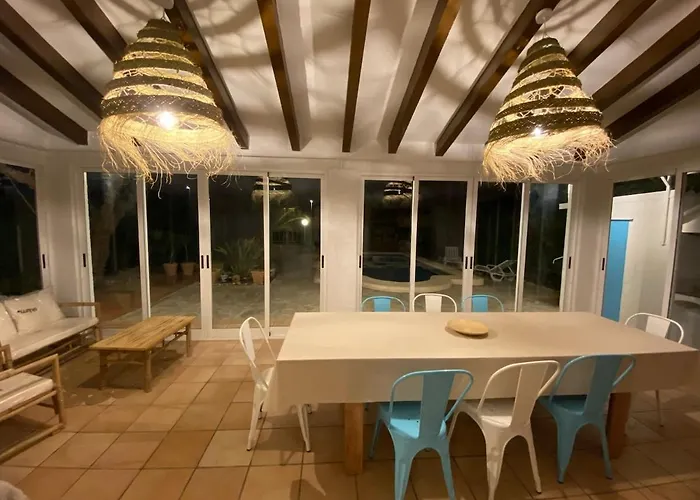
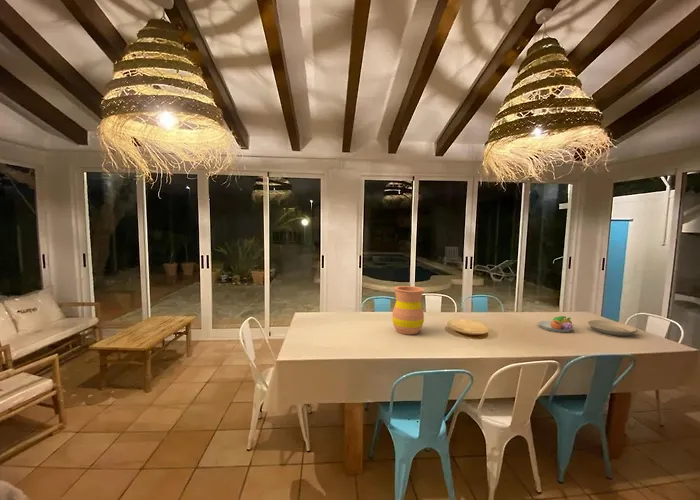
+ vase [391,285,426,336]
+ fruit bowl [537,315,575,333]
+ plate [587,319,639,337]
